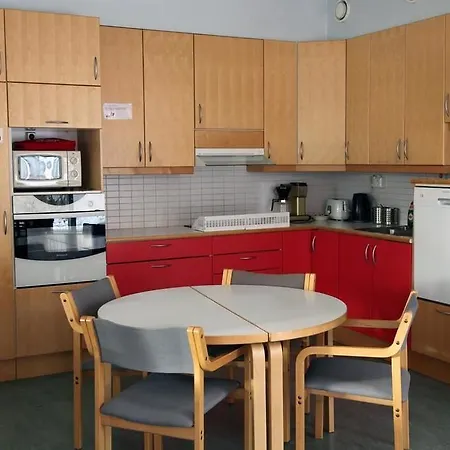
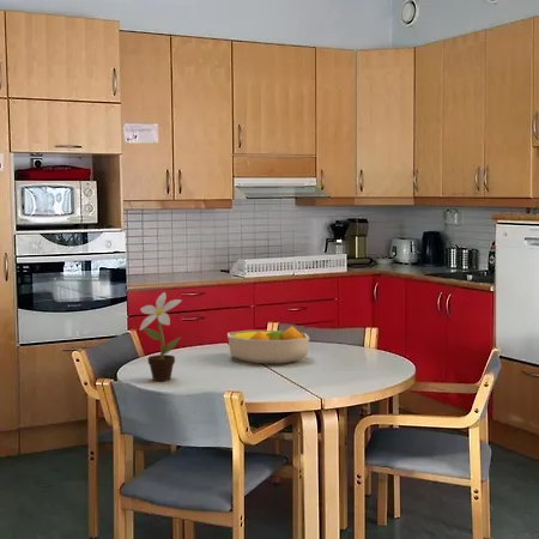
+ potted plant [139,291,182,382]
+ fruit bowl [226,325,310,364]
